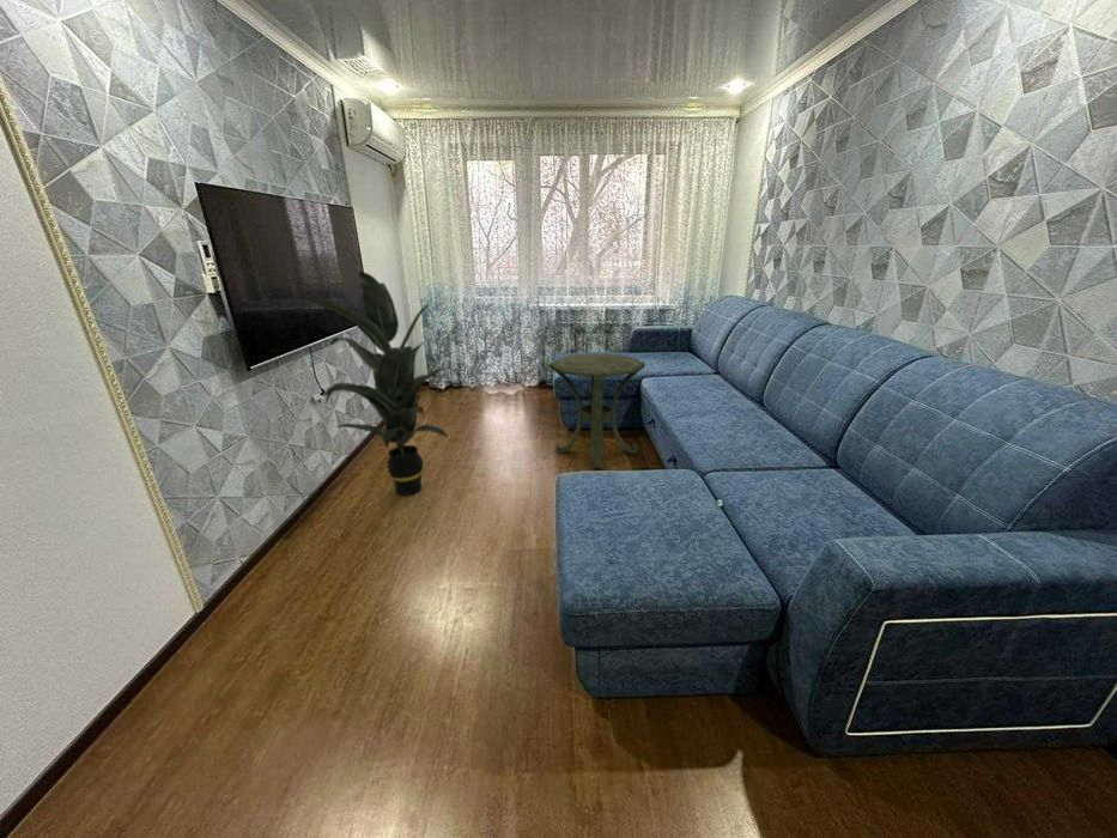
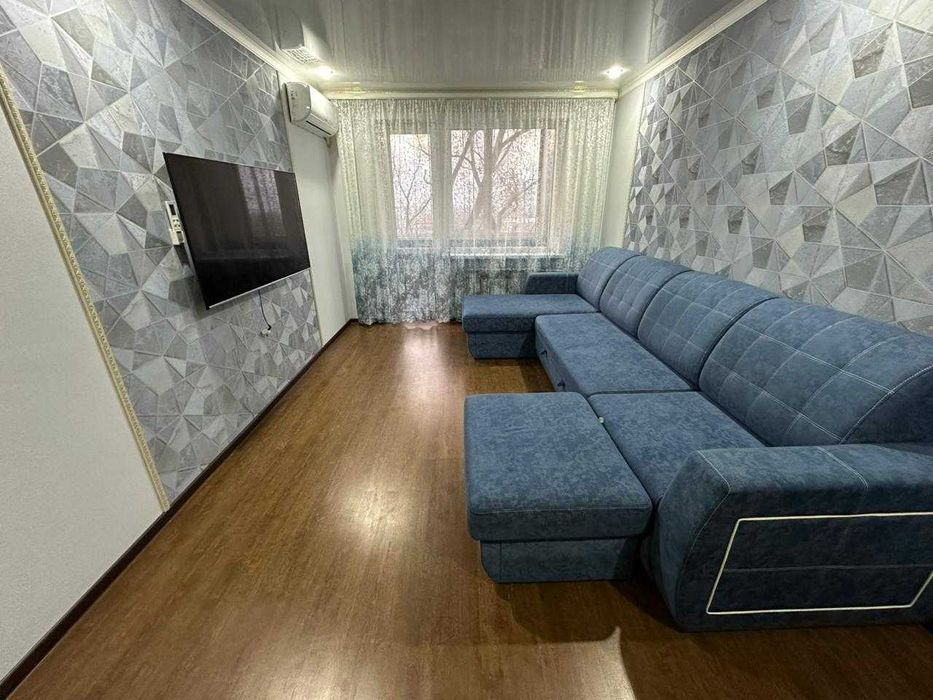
- side table [548,353,645,469]
- indoor plant [292,271,450,497]
